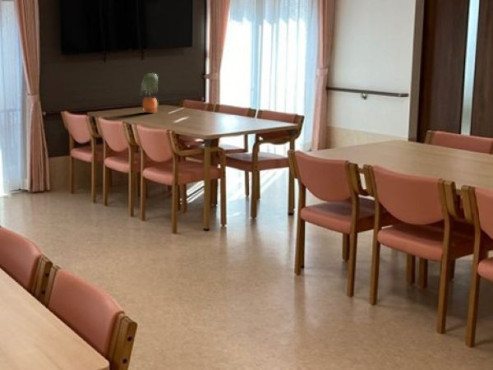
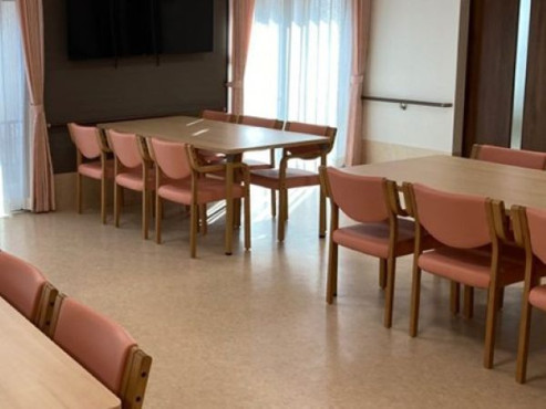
- potted plant [139,72,159,114]
